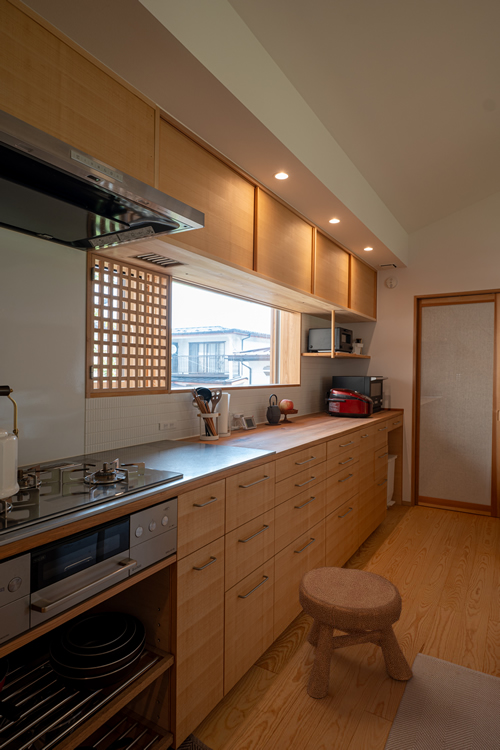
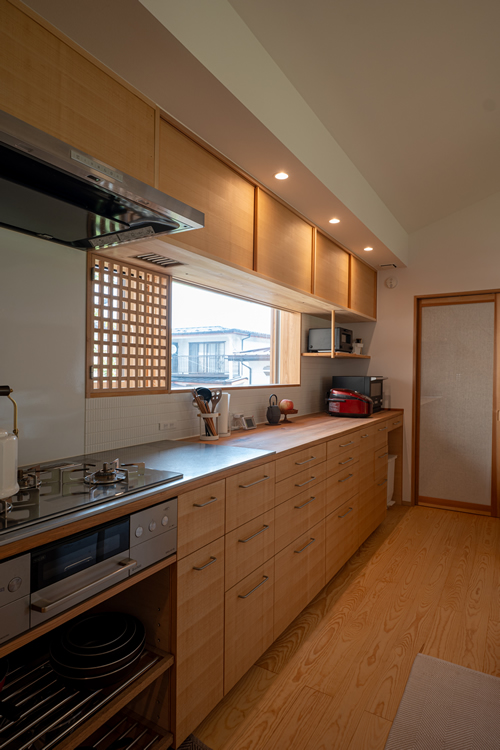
- stool [298,566,414,700]
